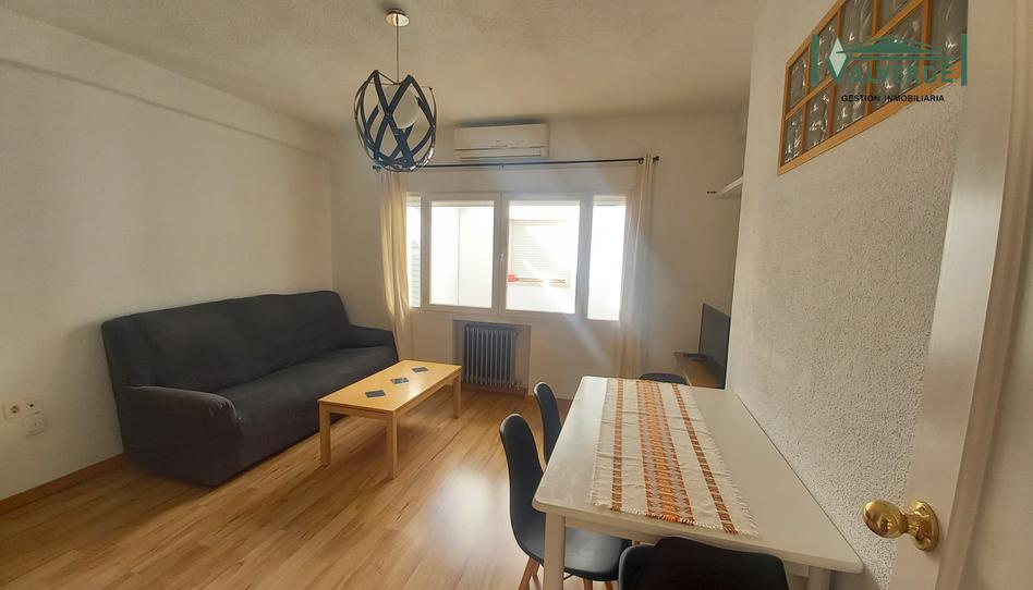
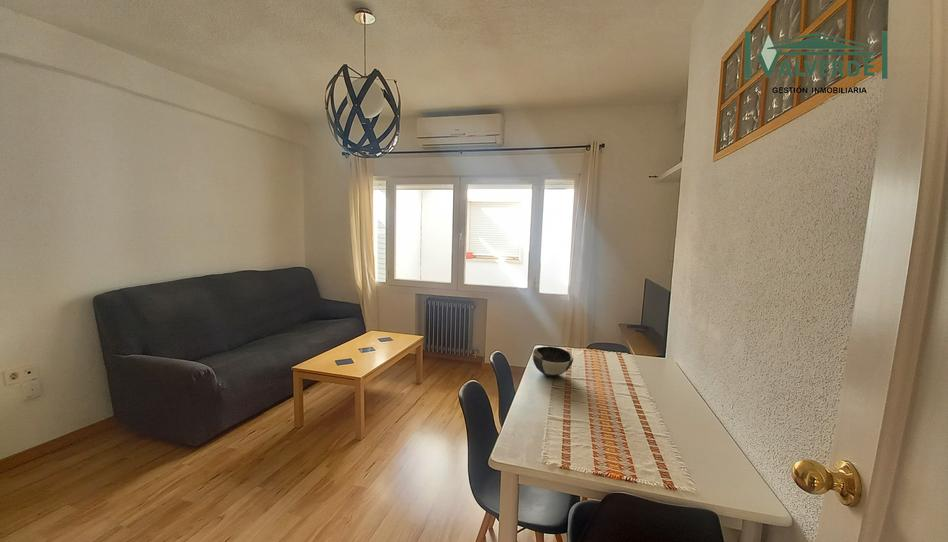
+ bowl [532,345,574,378]
